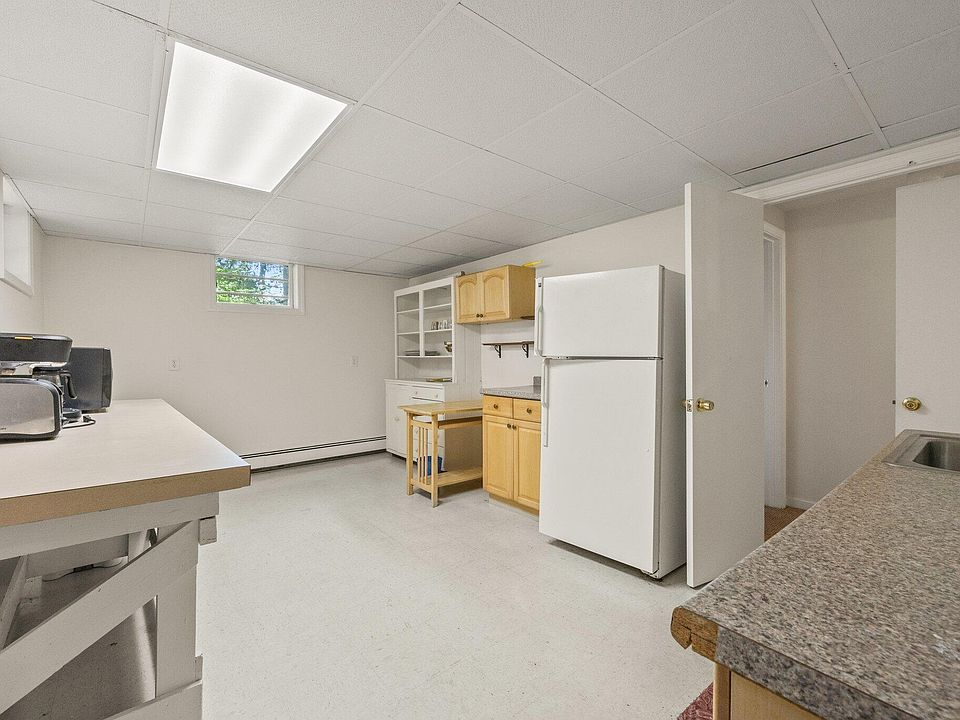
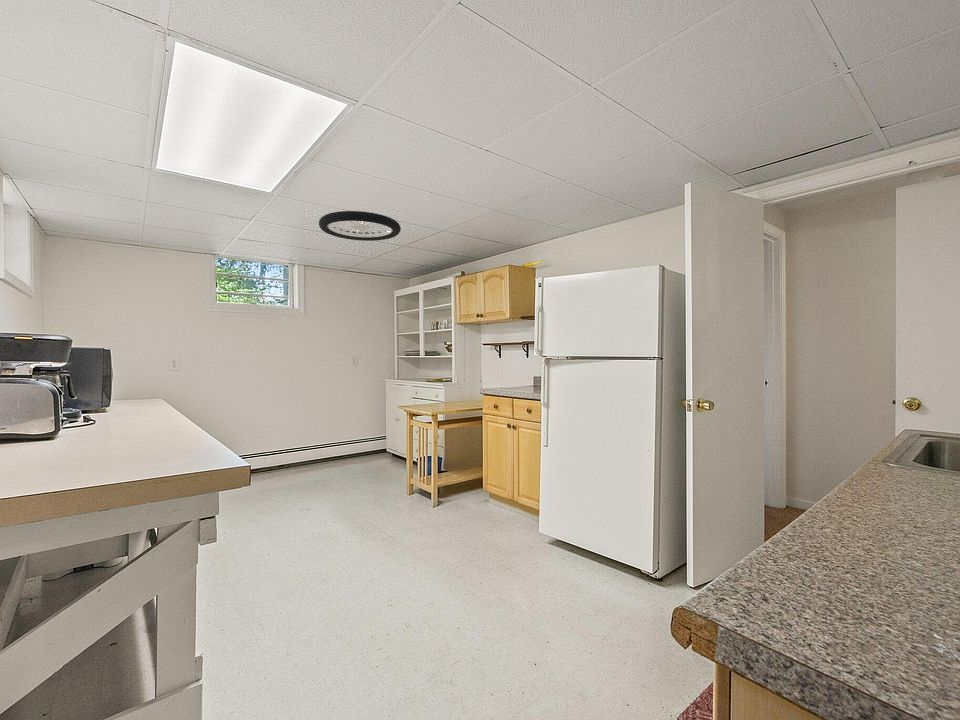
+ ceiling light [318,210,402,242]
